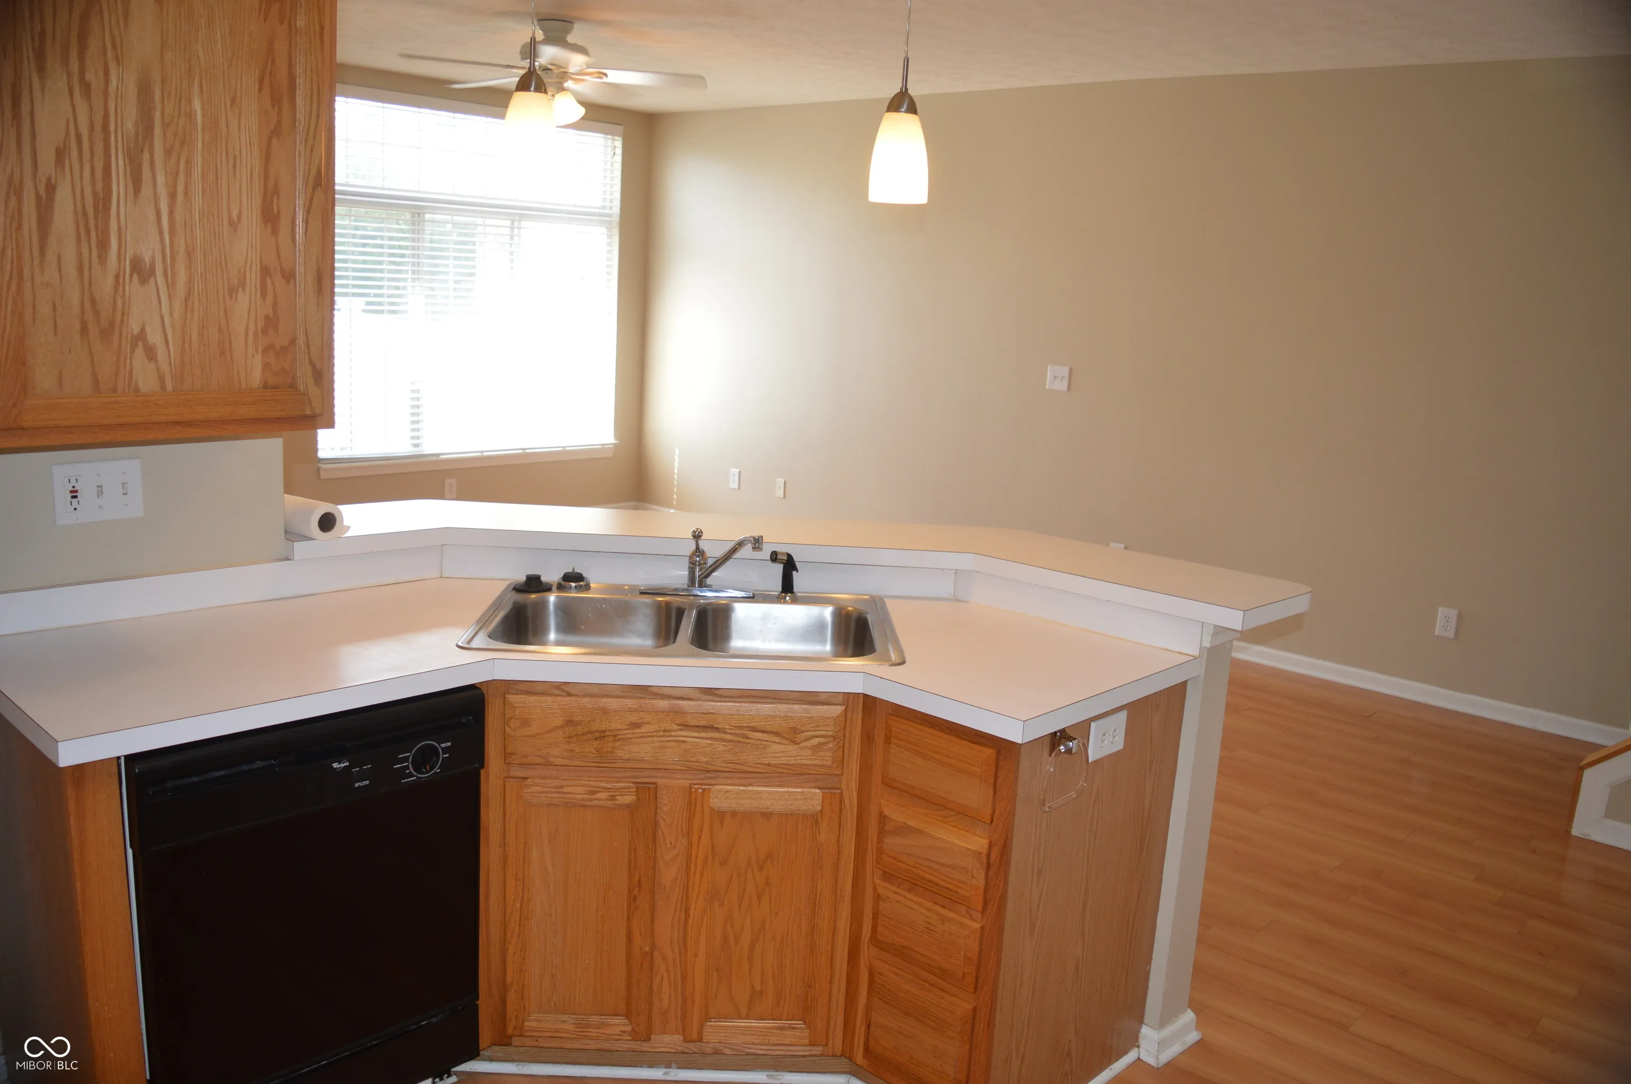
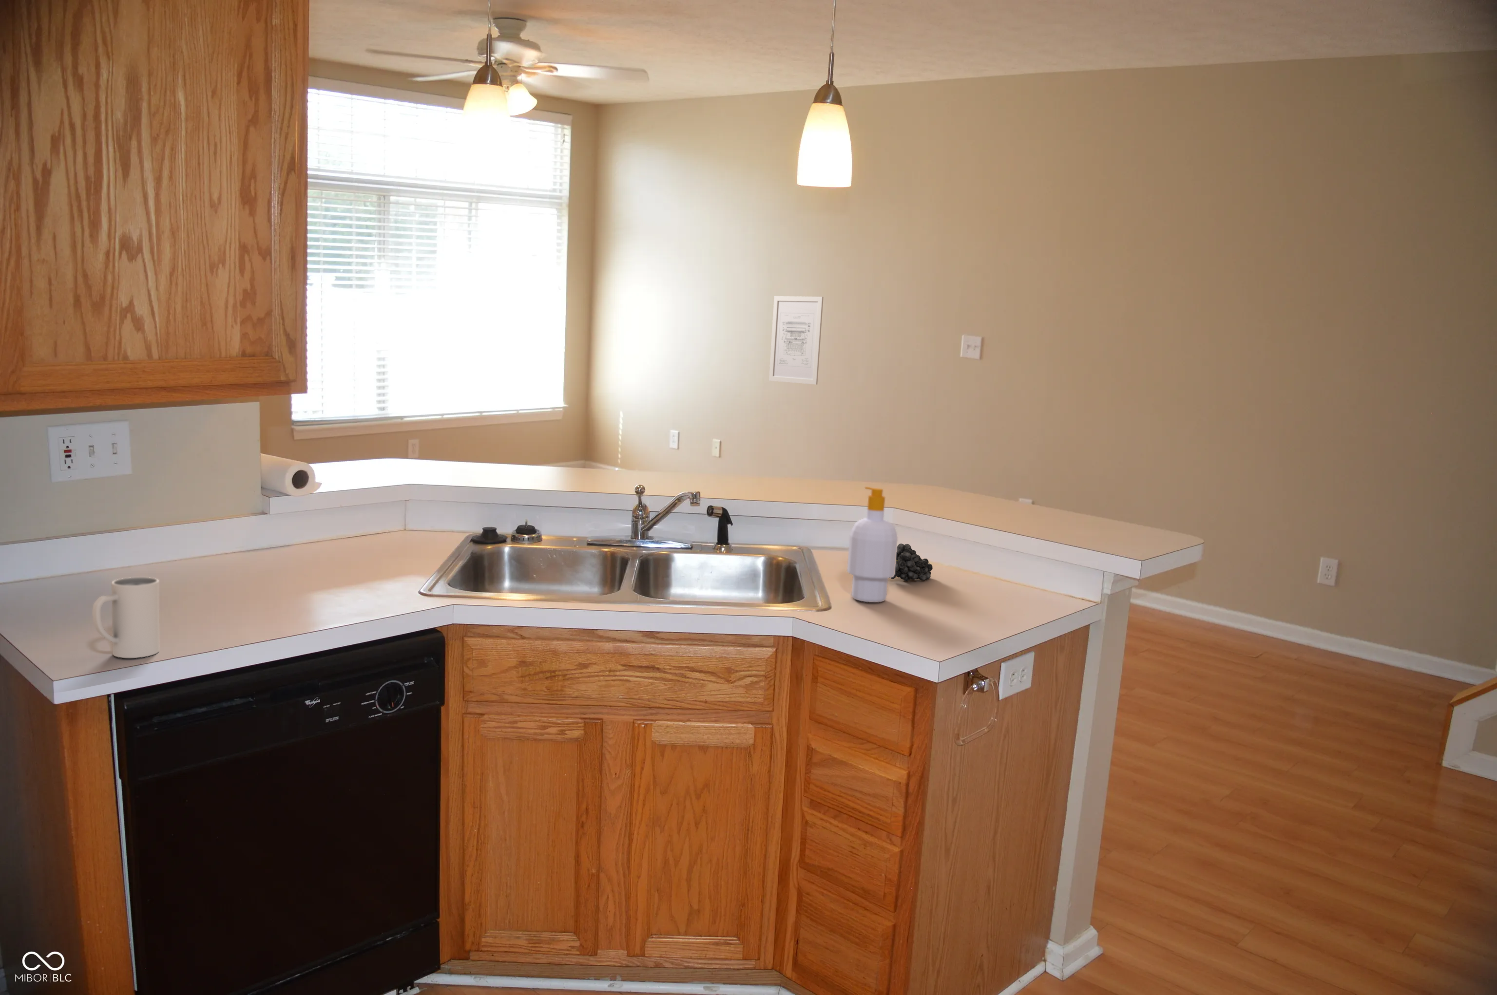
+ wall art [768,295,824,385]
+ mug [91,576,160,659]
+ soap bottle [846,486,898,603]
+ fruit [890,543,933,582]
